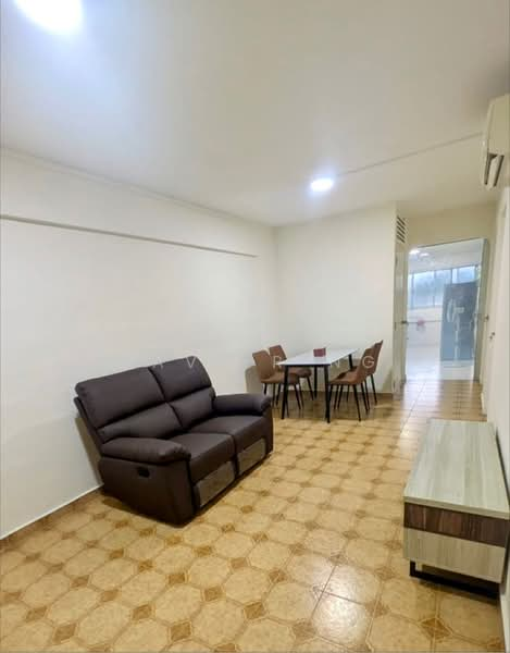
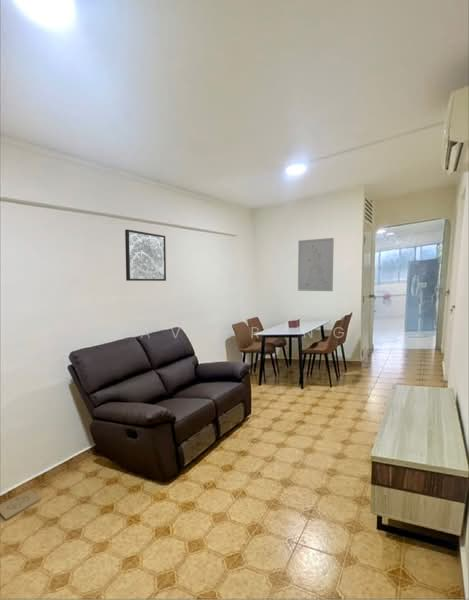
+ wall art [297,237,335,292]
+ wall art [124,229,167,282]
+ box [0,488,41,522]
